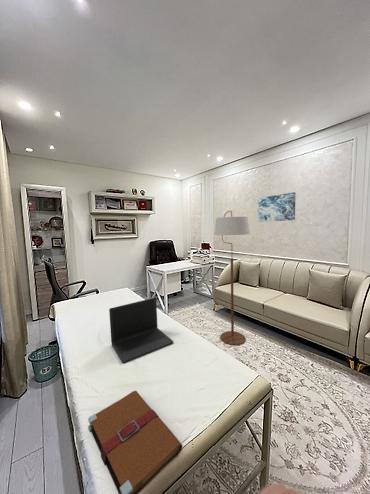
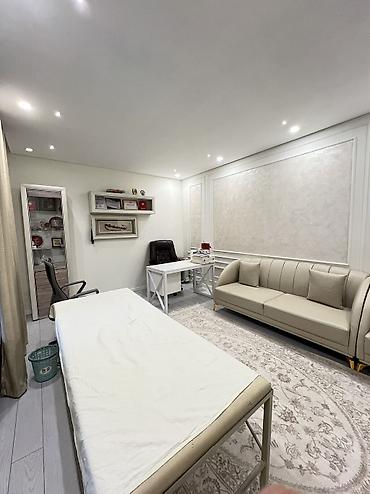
- book [87,390,183,494]
- laptop [108,297,174,364]
- floor lamp [213,210,251,346]
- wall art [257,191,296,223]
